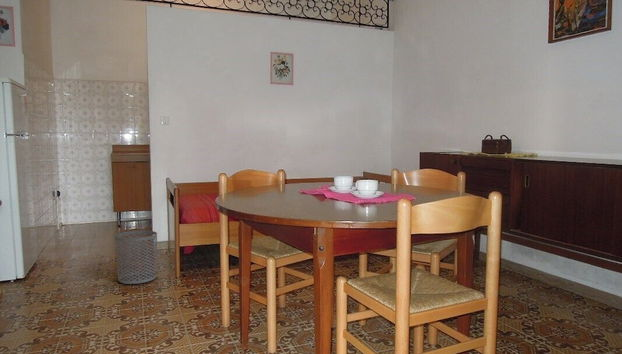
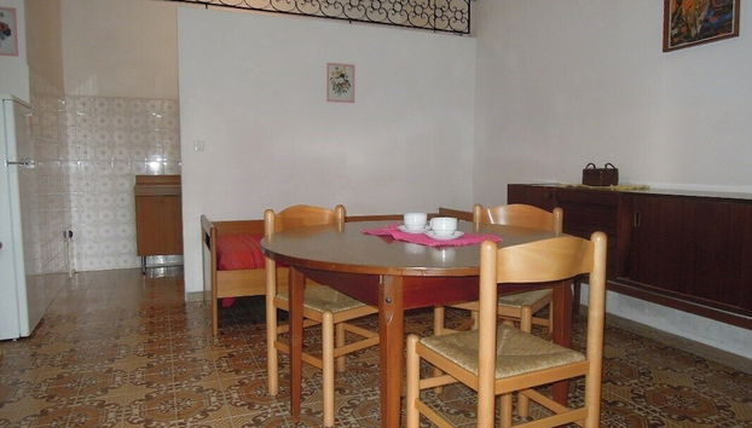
- waste bin [114,230,158,285]
